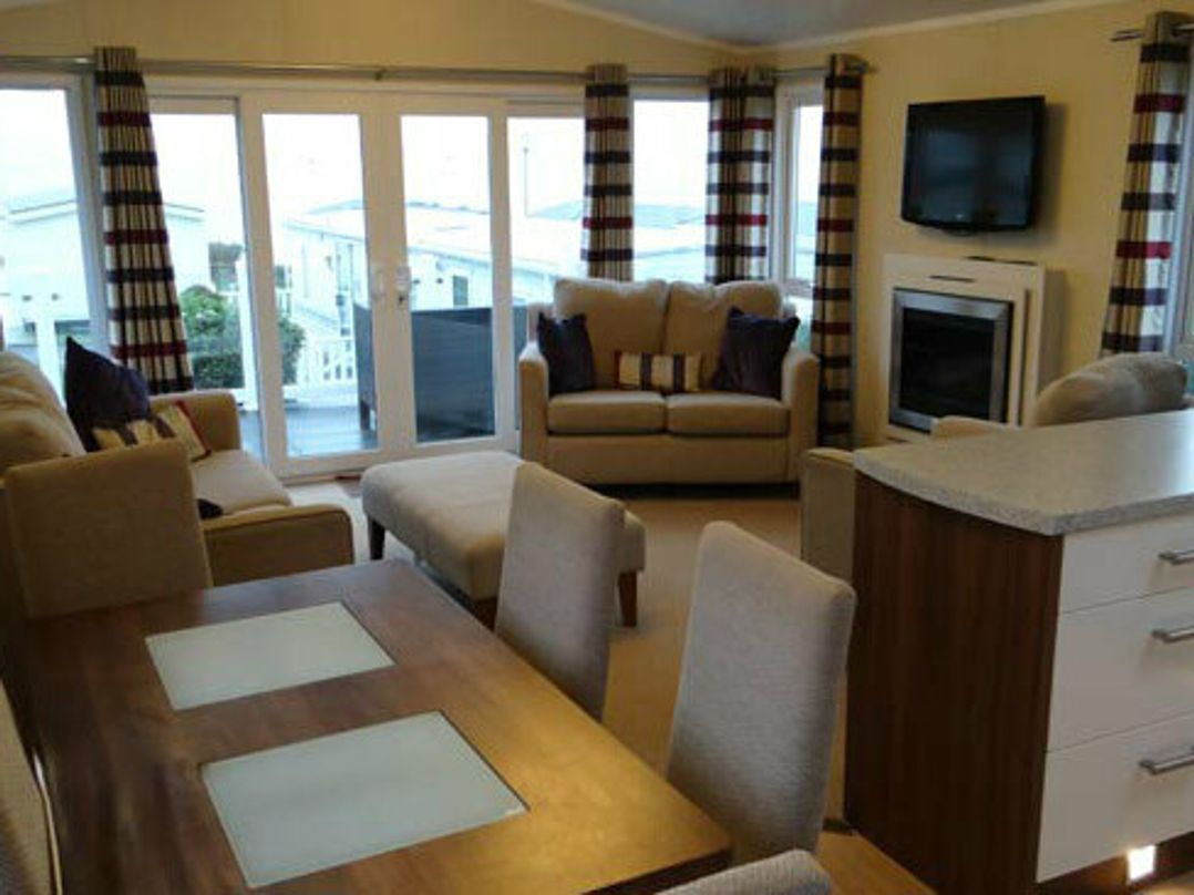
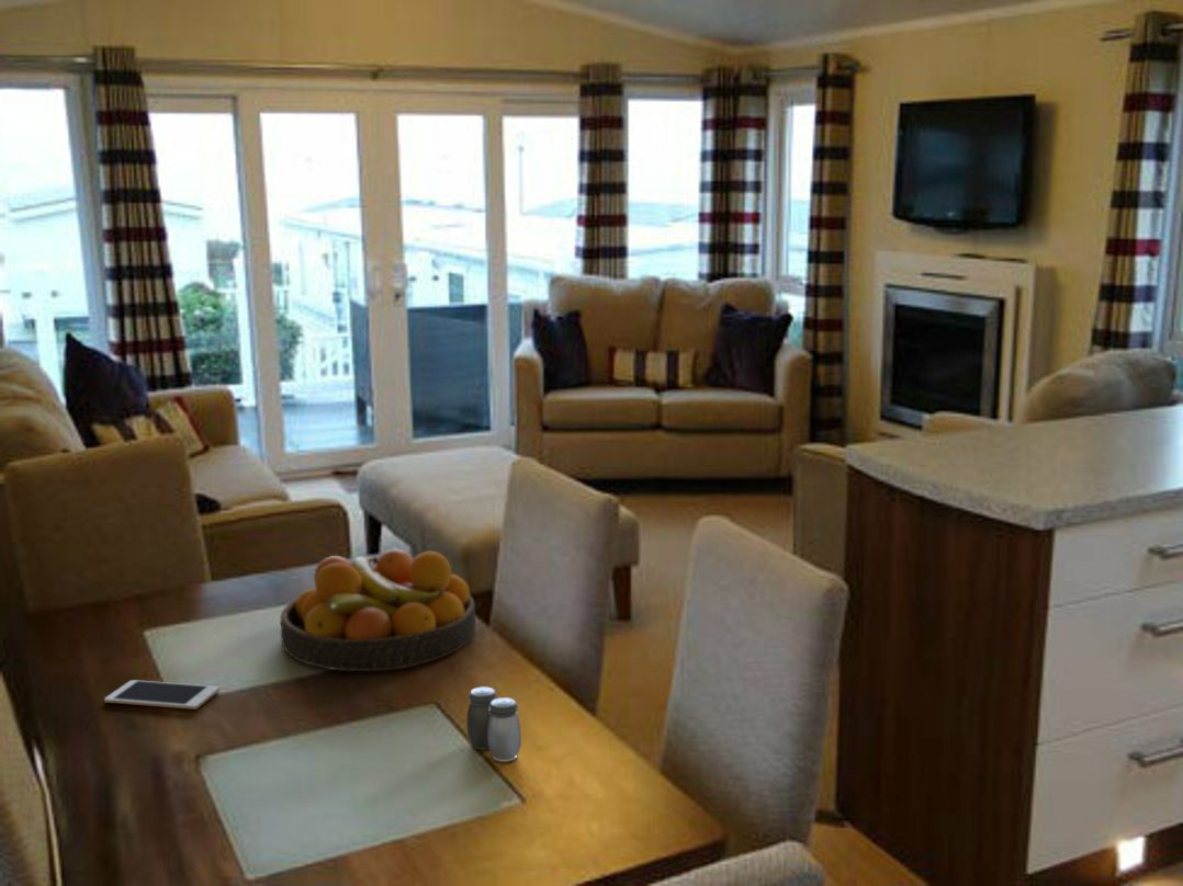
+ fruit bowl [279,548,477,672]
+ salt and pepper shaker [465,685,522,763]
+ cell phone [103,679,221,711]
